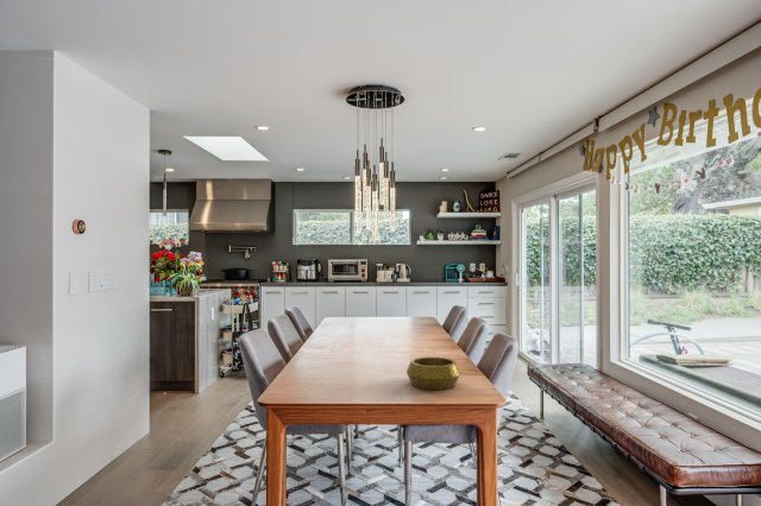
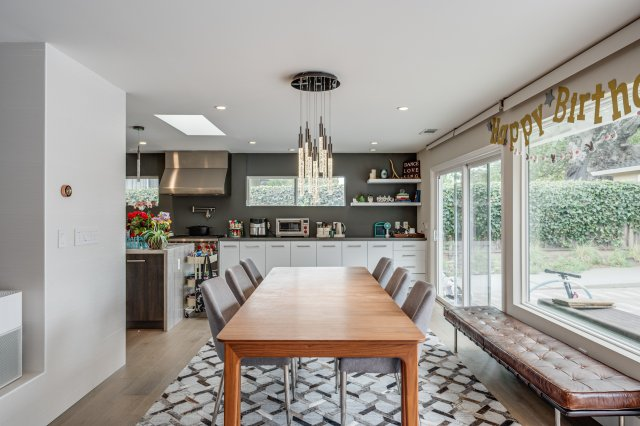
- decorative bowl [405,356,461,391]
